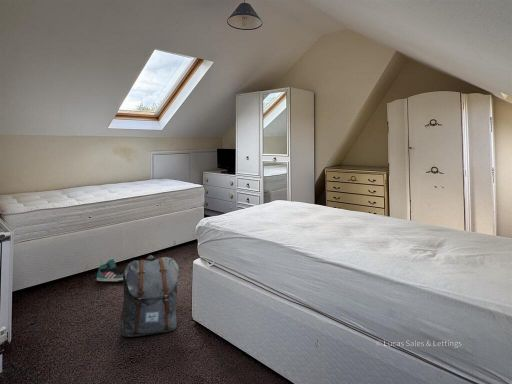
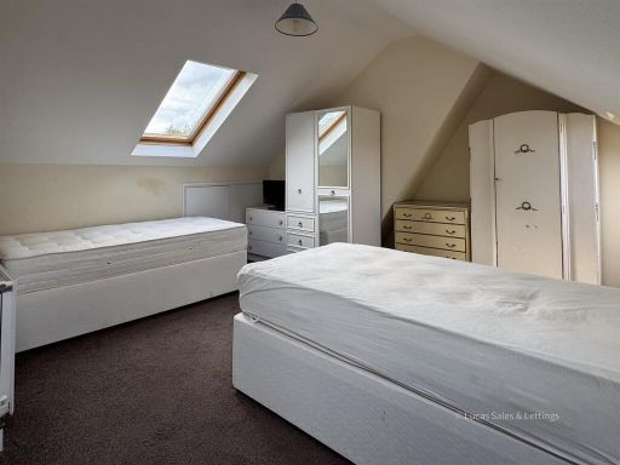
- sneaker [96,258,124,283]
- backpack [120,254,181,338]
